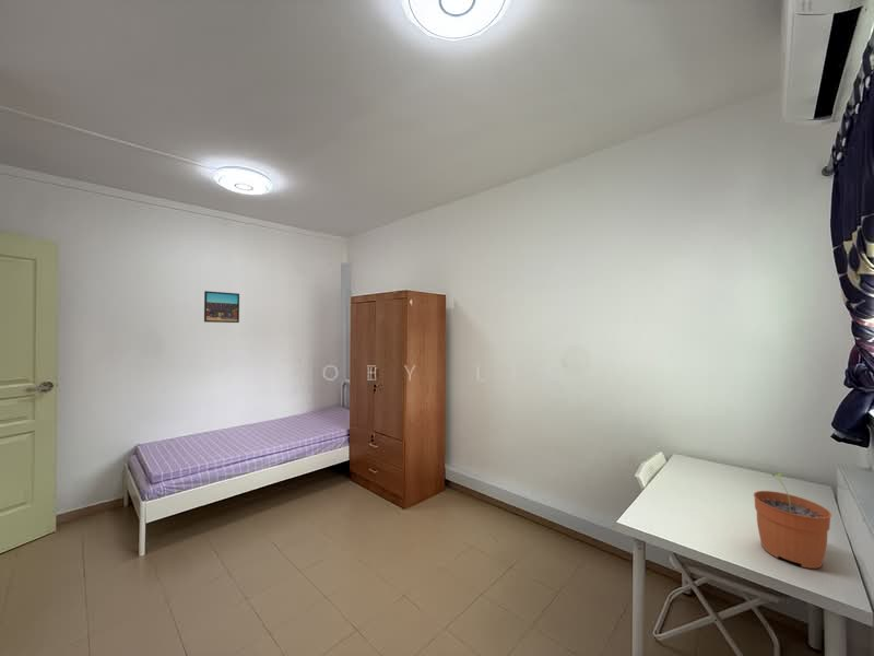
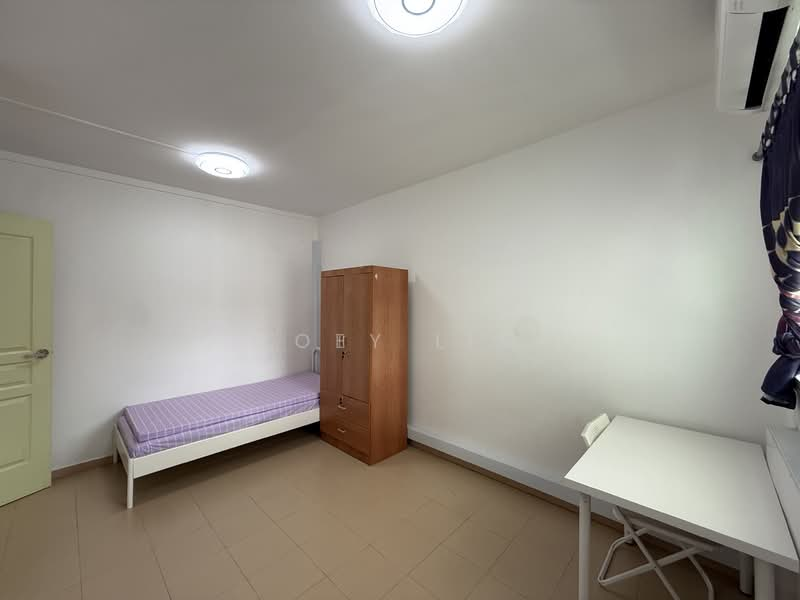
- plant pot [753,472,832,570]
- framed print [203,290,240,324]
